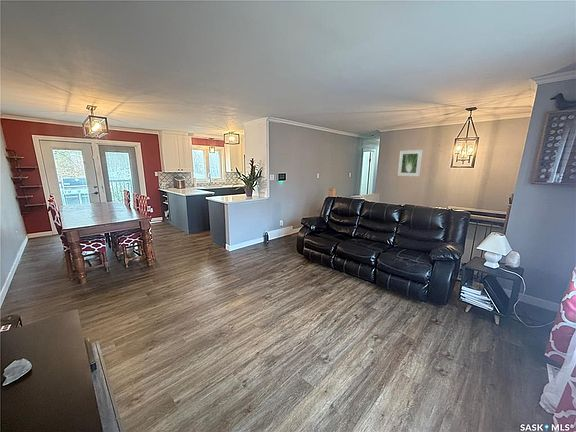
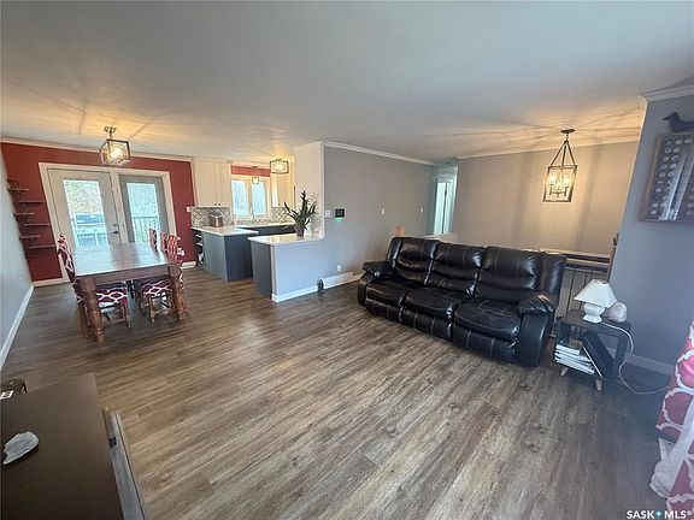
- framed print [396,149,423,177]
